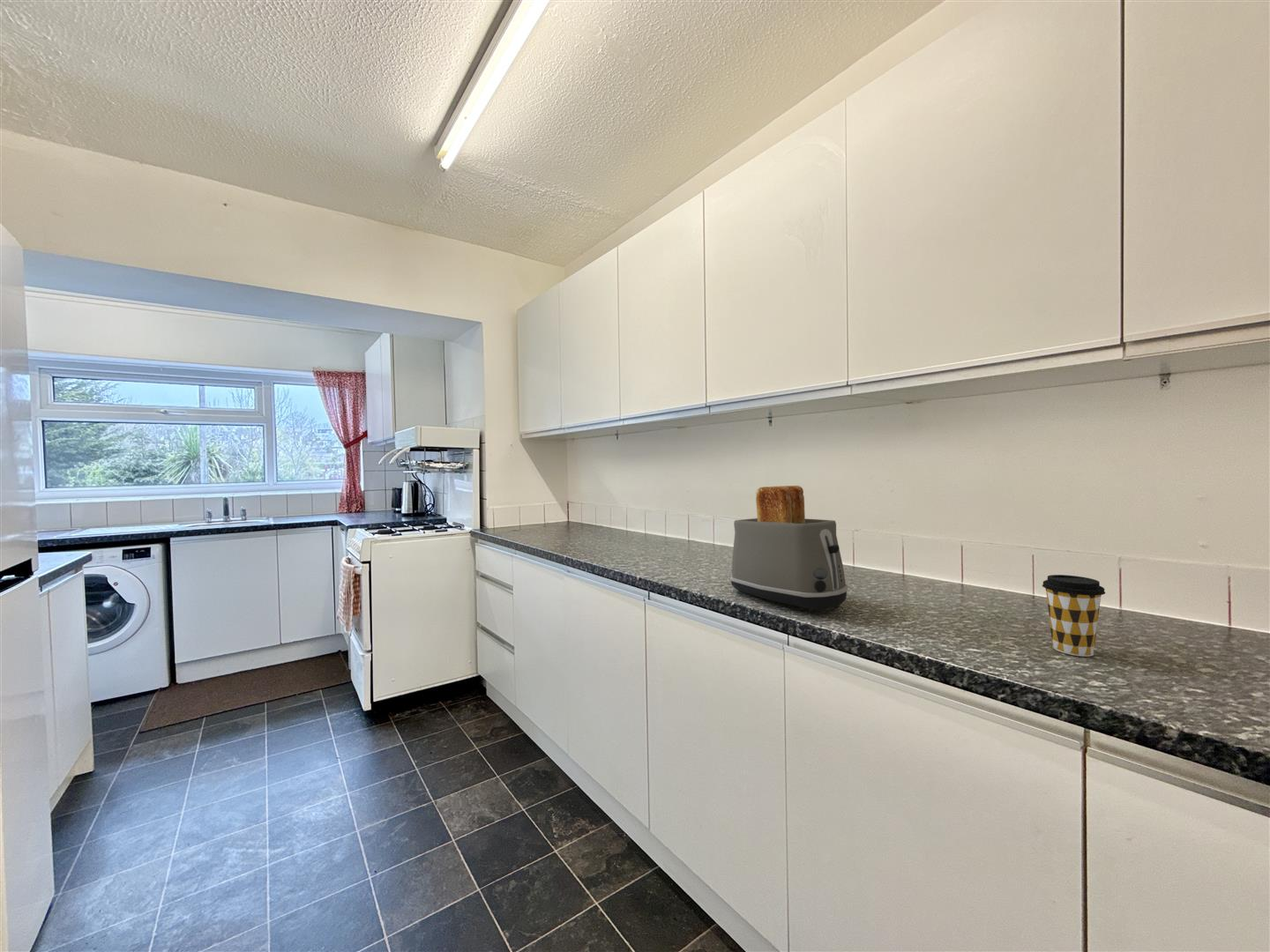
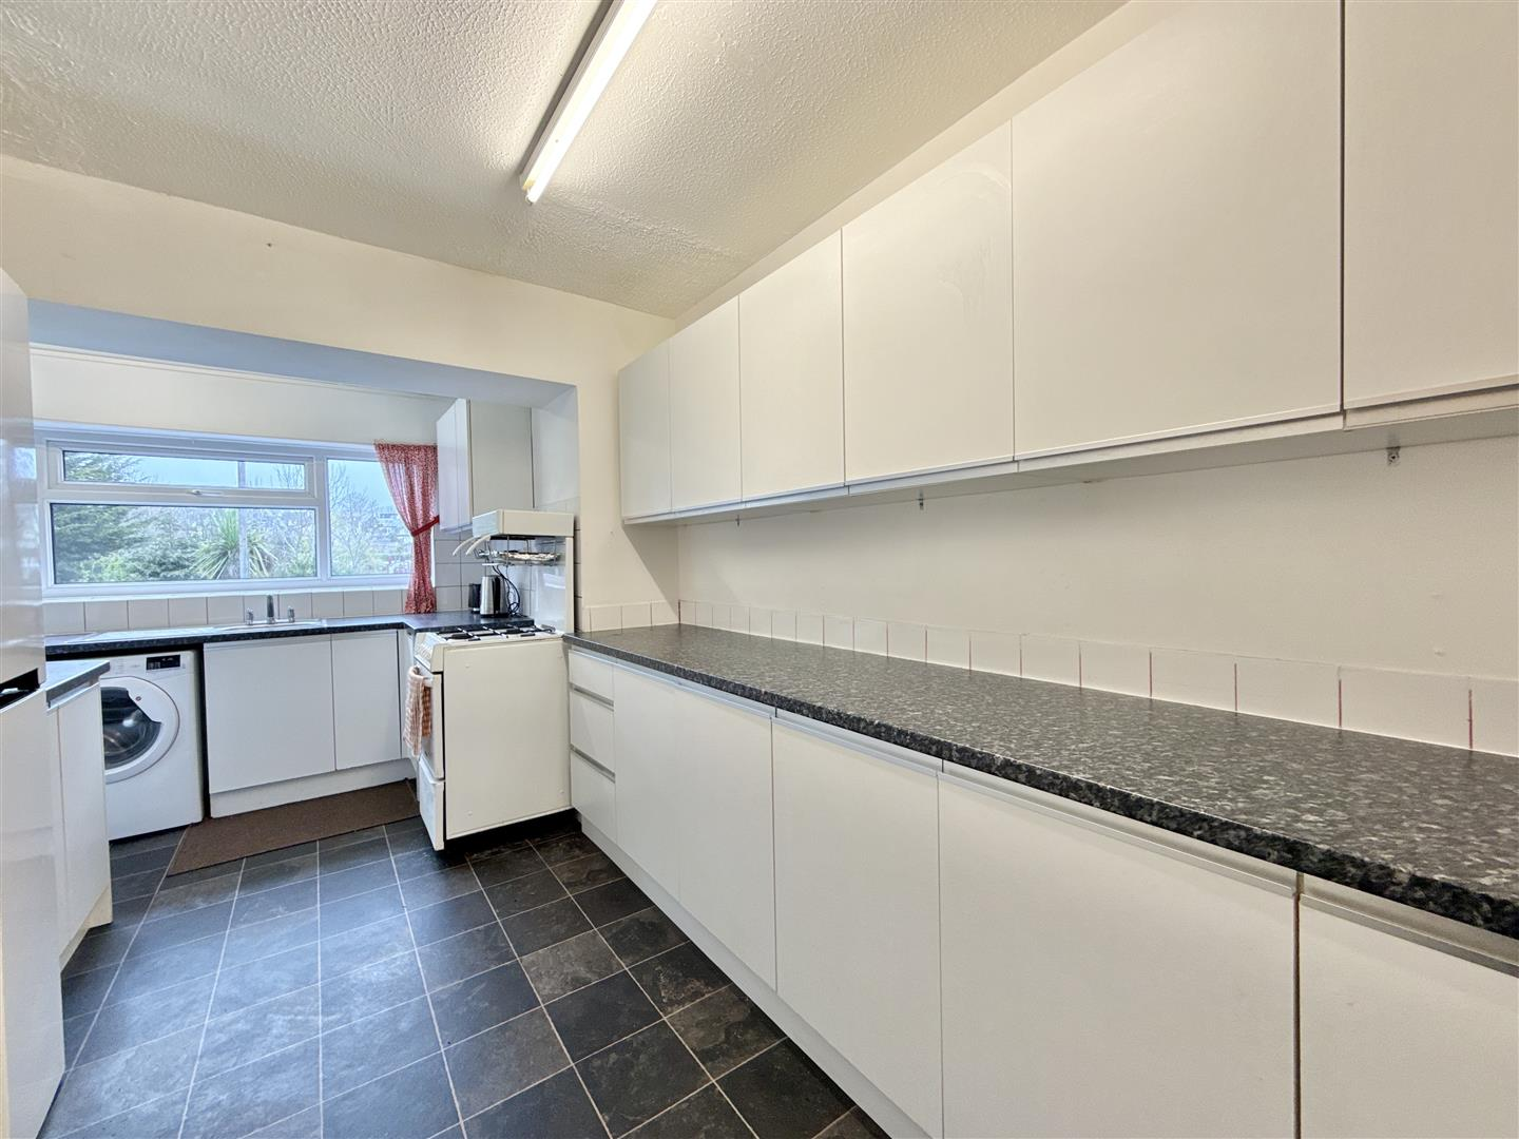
- coffee cup [1042,574,1106,658]
- toaster [729,485,848,611]
